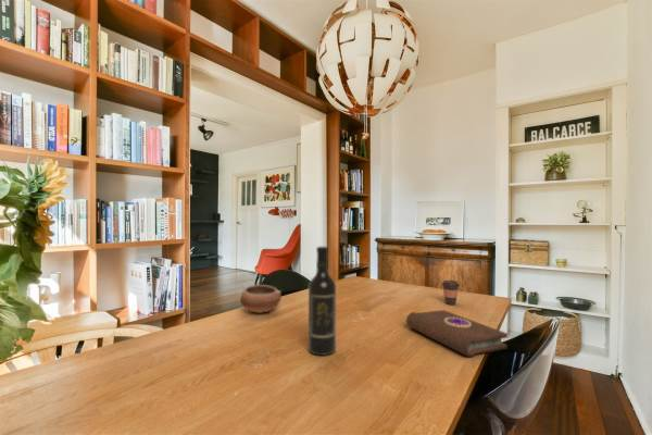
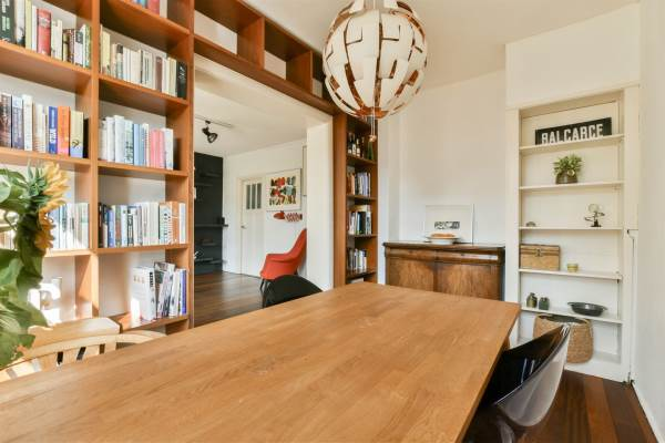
- book [405,309,509,358]
- coffee cup [440,279,461,306]
- wine bottle [308,246,337,357]
- bowl [239,284,283,314]
